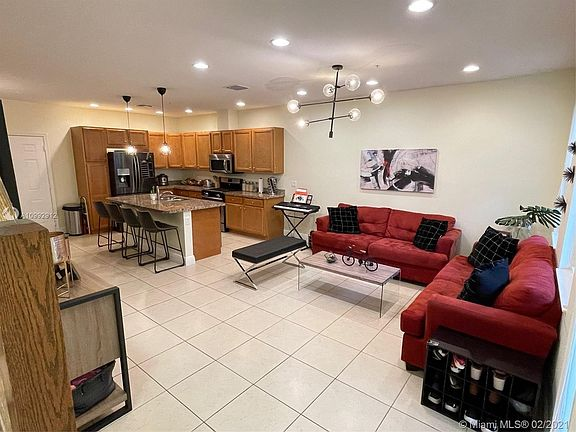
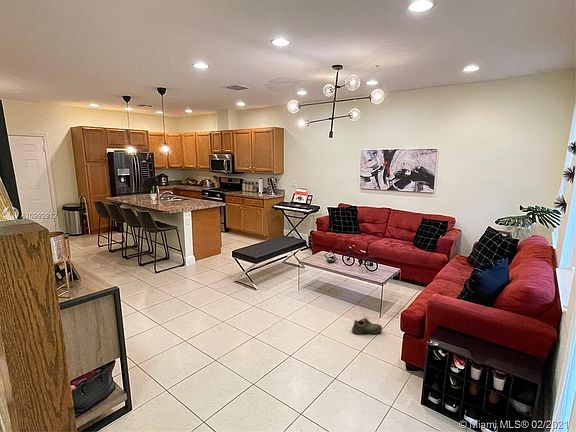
+ shoe [351,316,383,335]
